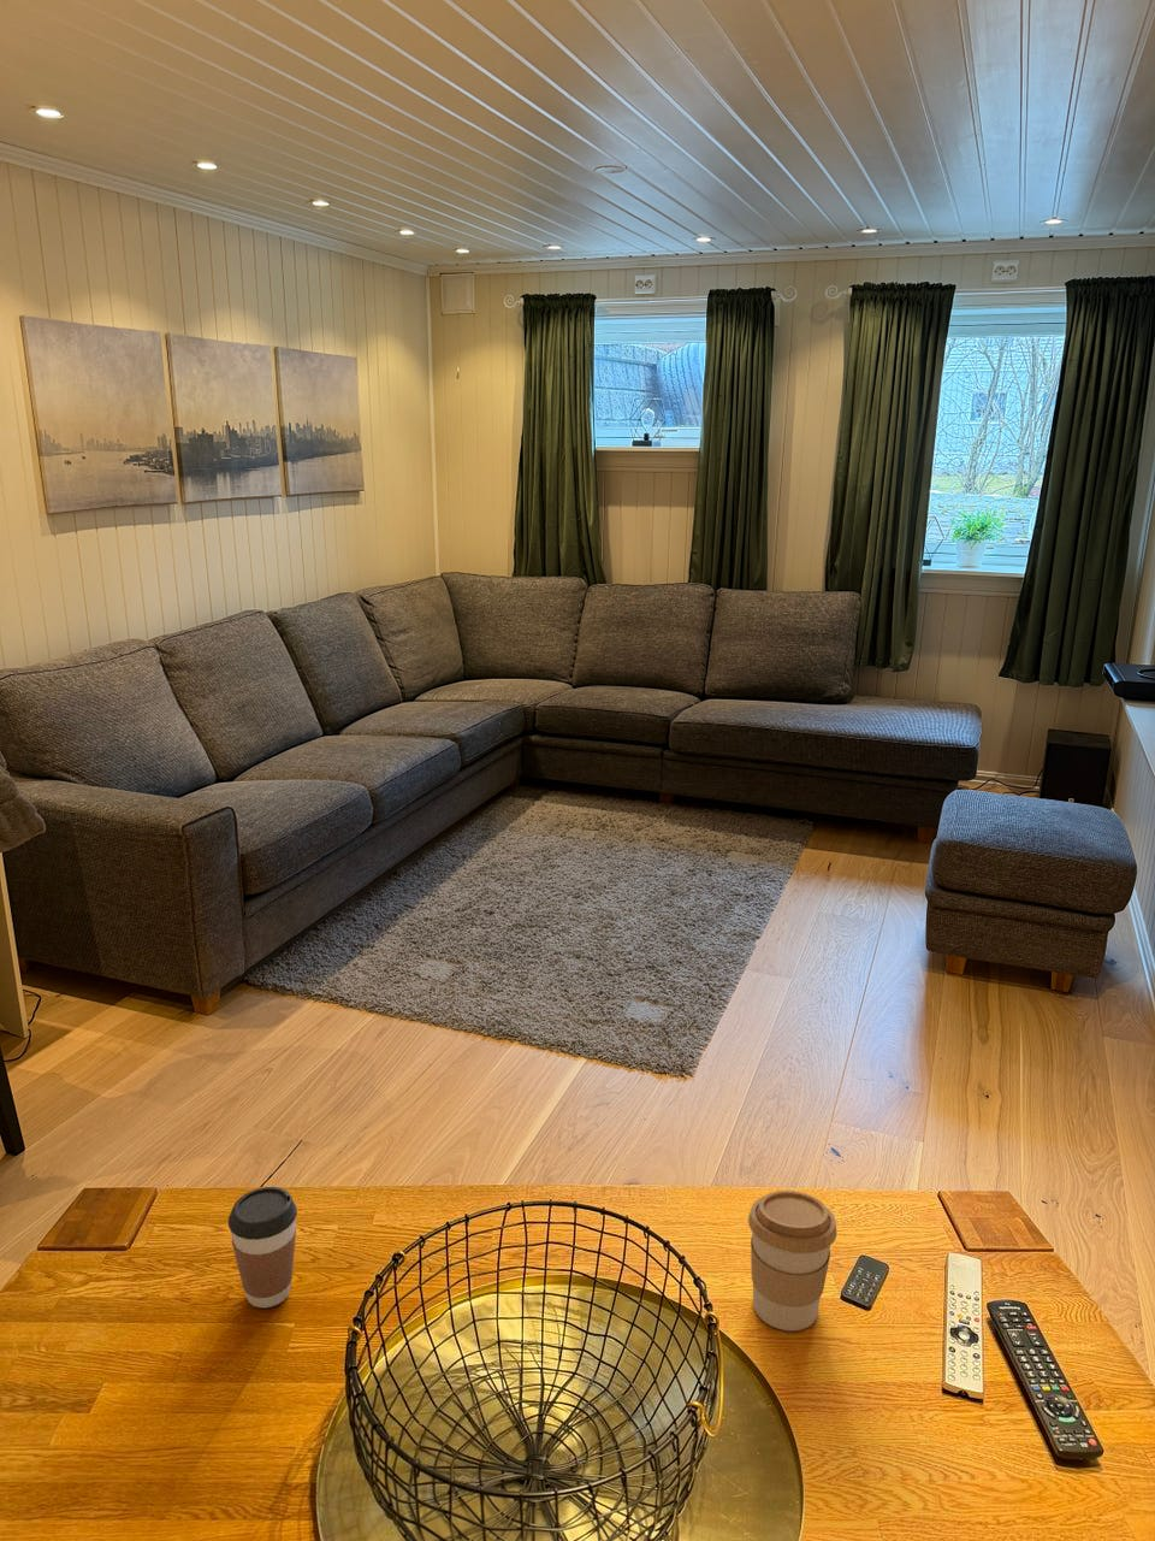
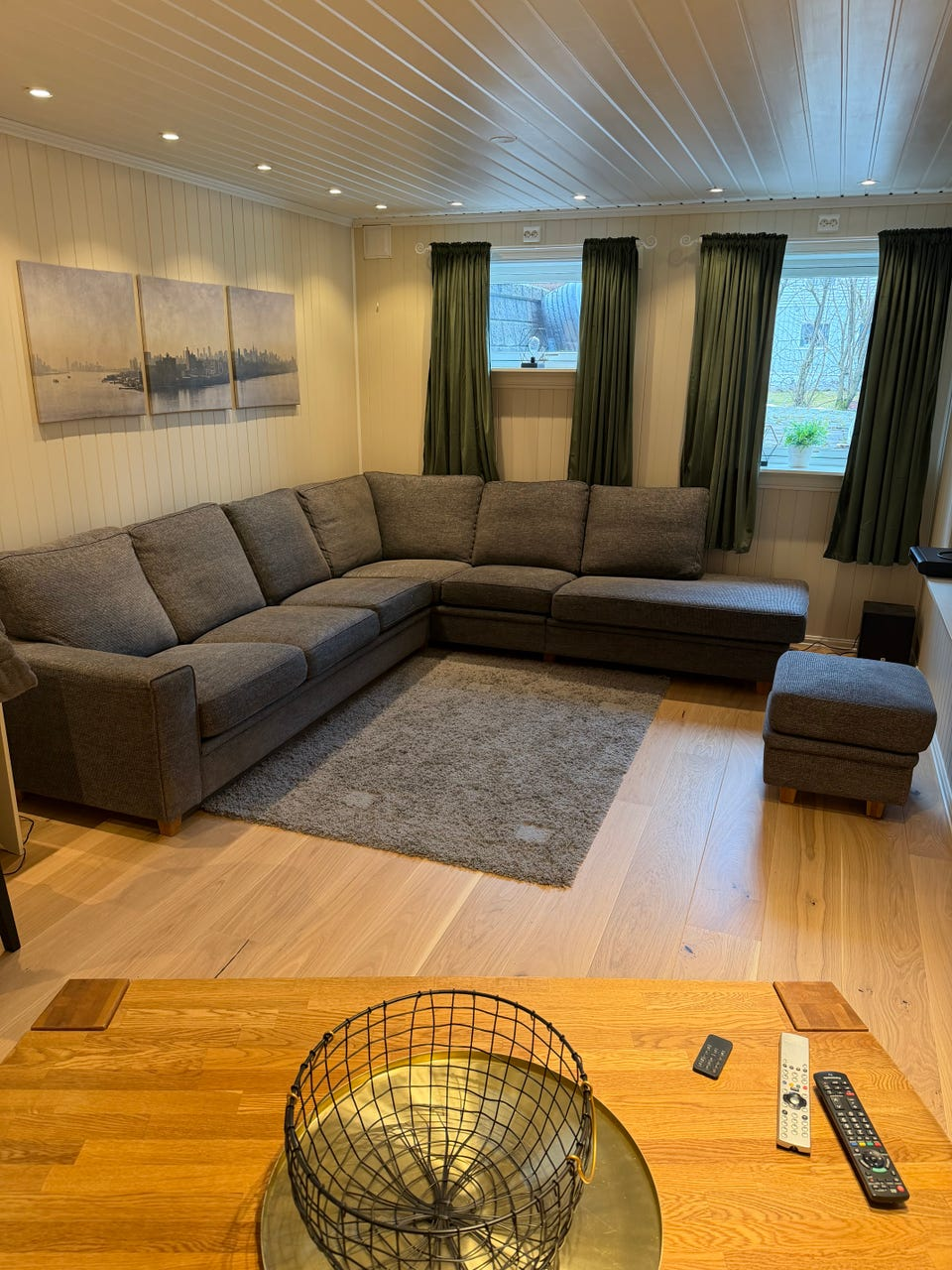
- coffee cup [227,1185,298,1309]
- coffee cup [747,1189,837,1331]
